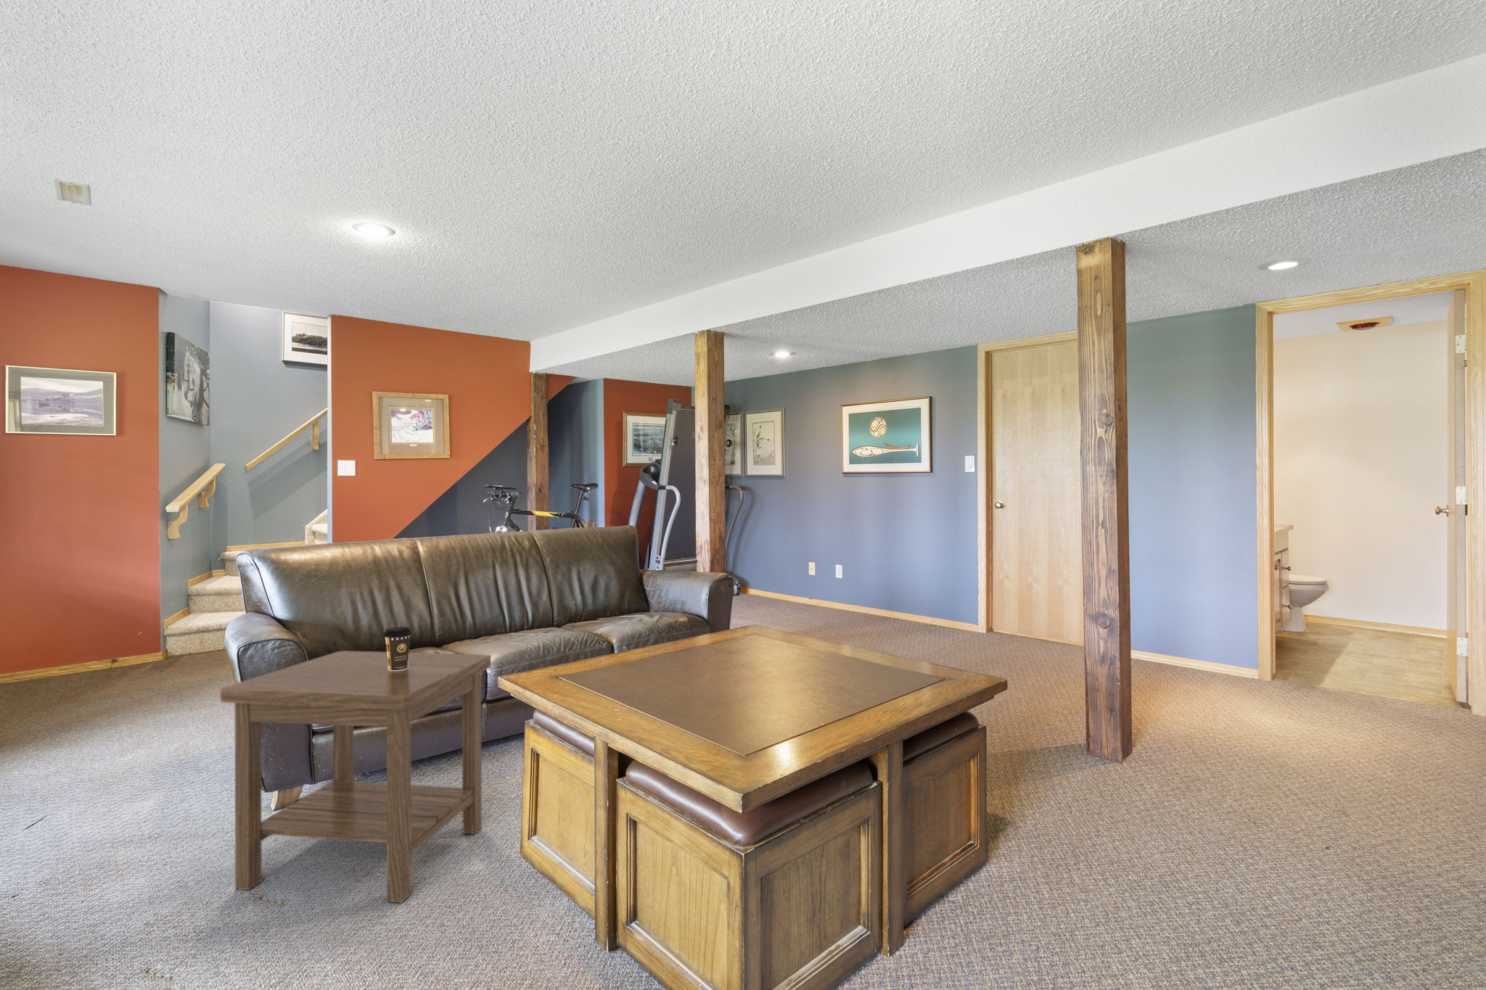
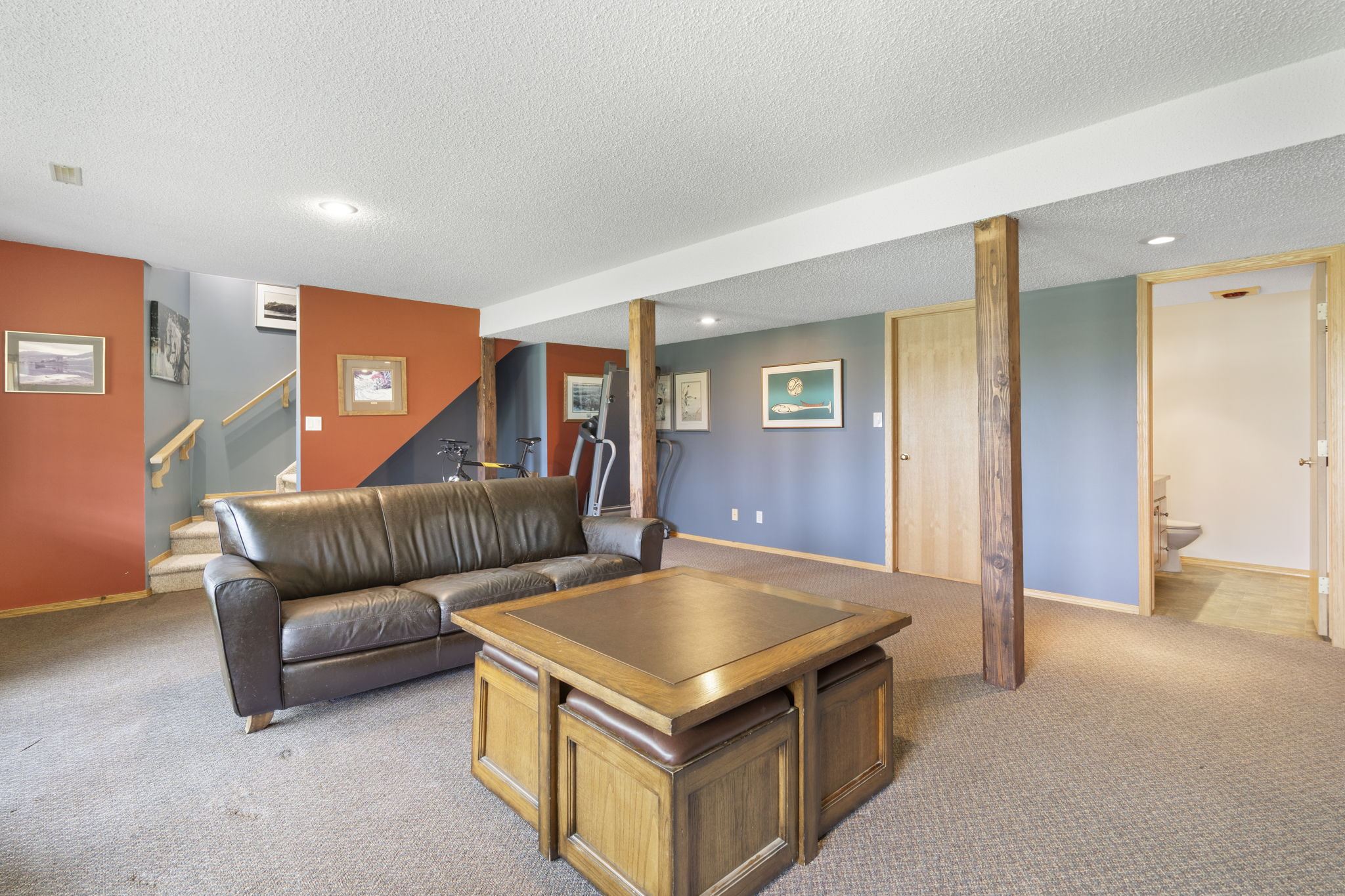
- coffee cup [382,625,413,671]
- side table [220,650,492,904]
